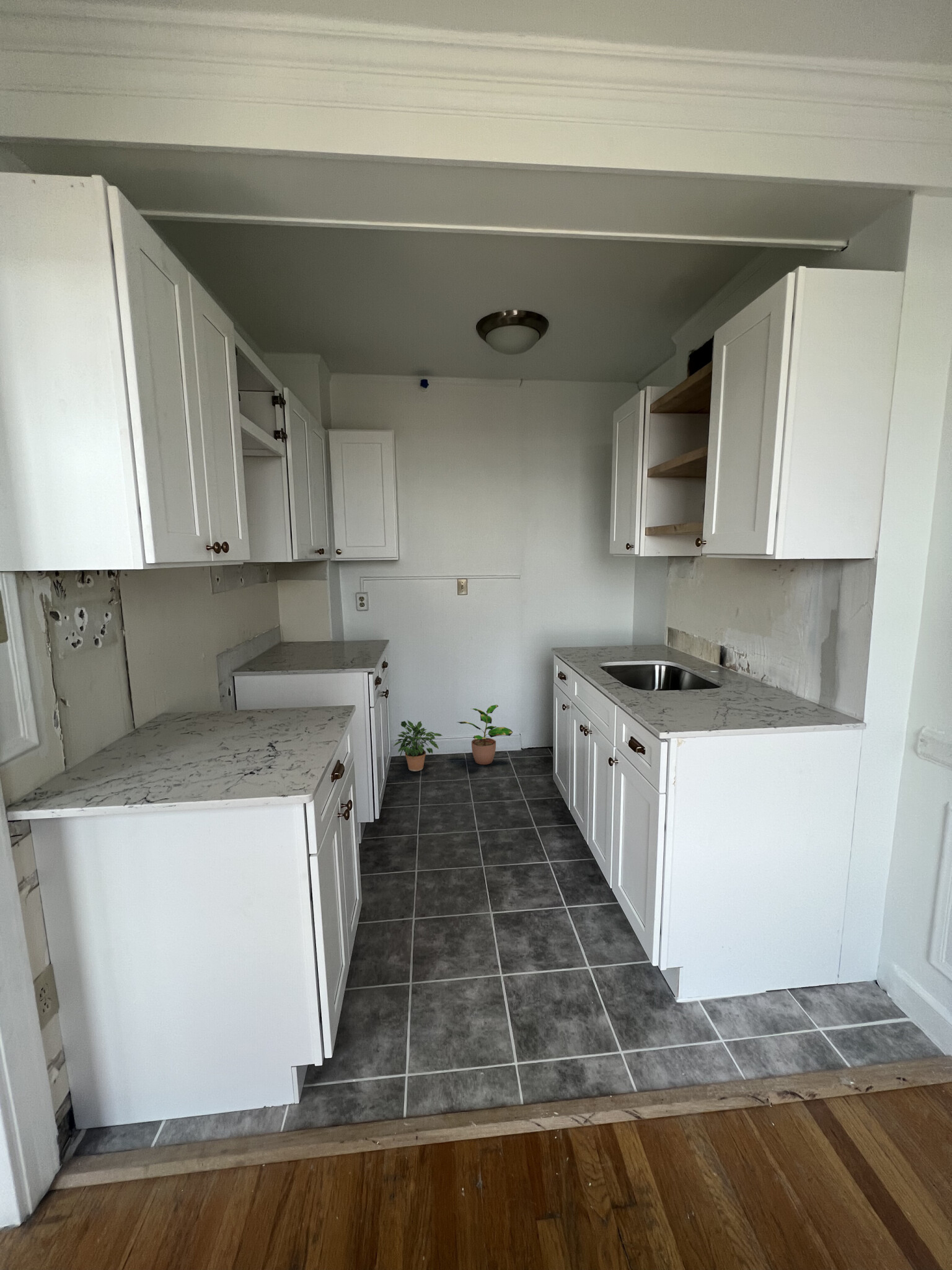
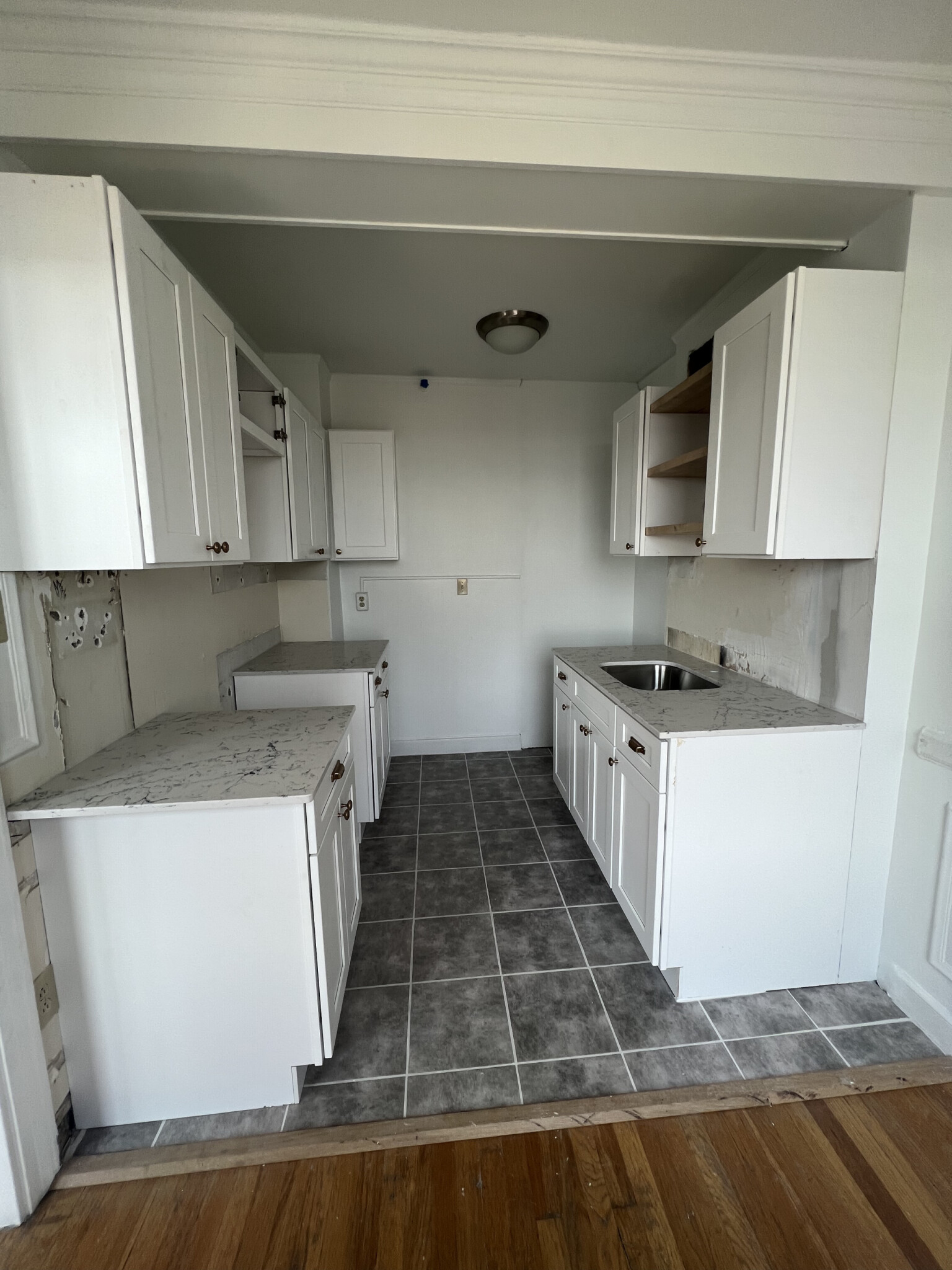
- potted plant [393,719,443,772]
- potted plant [456,704,513,765]
